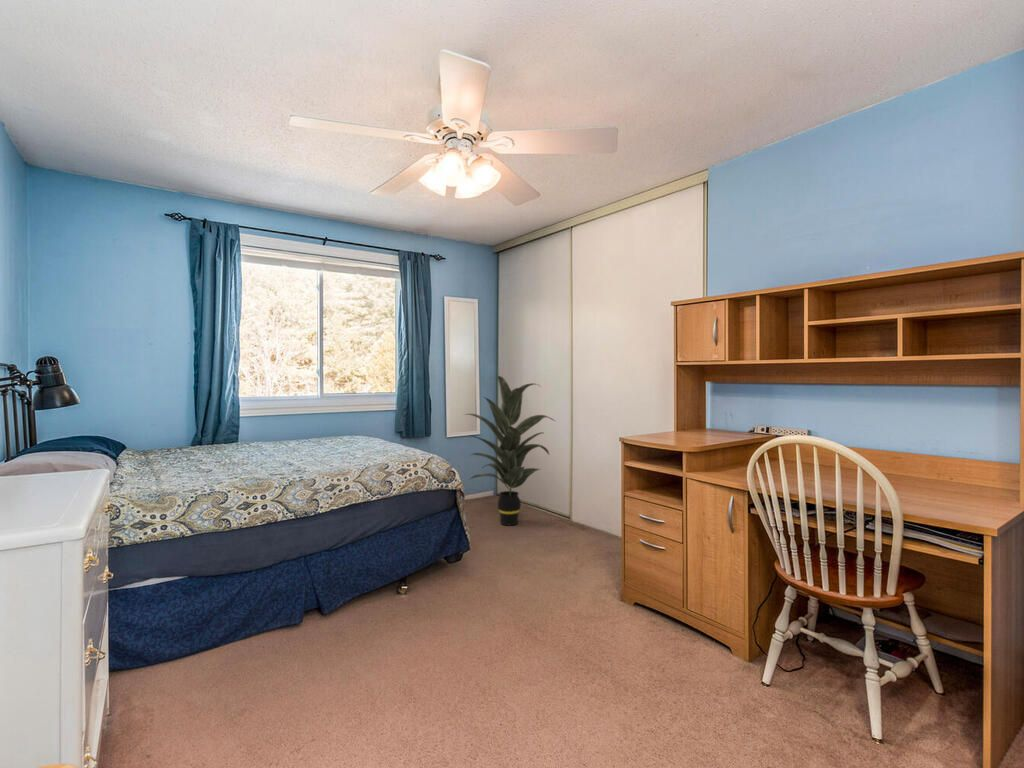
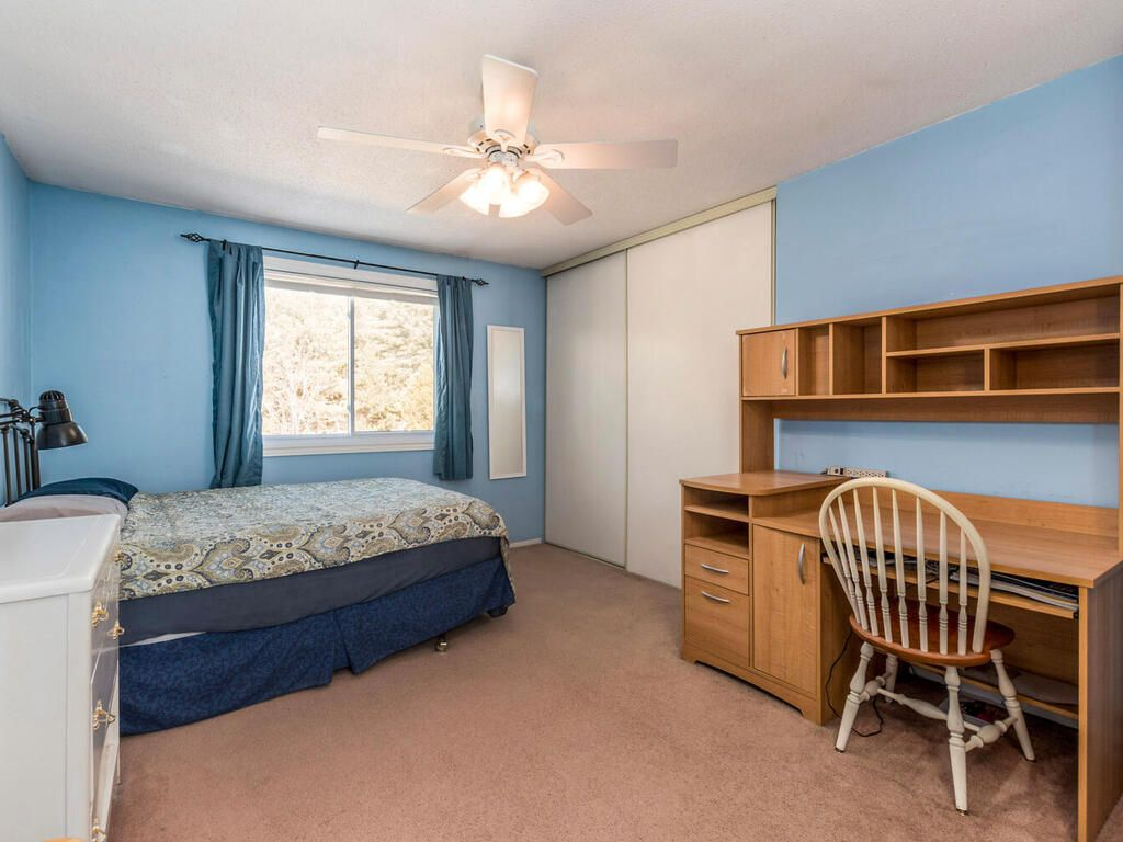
- indoor plant [464,375,558,526]
